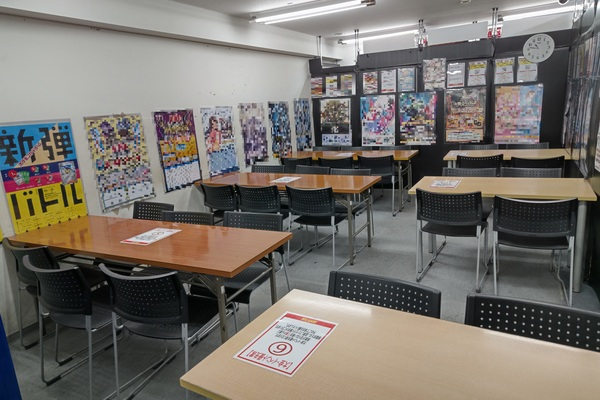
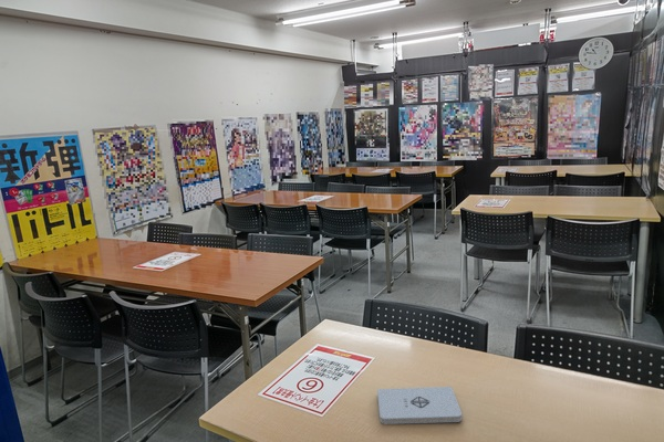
+ notepad [376,386,463,425]
